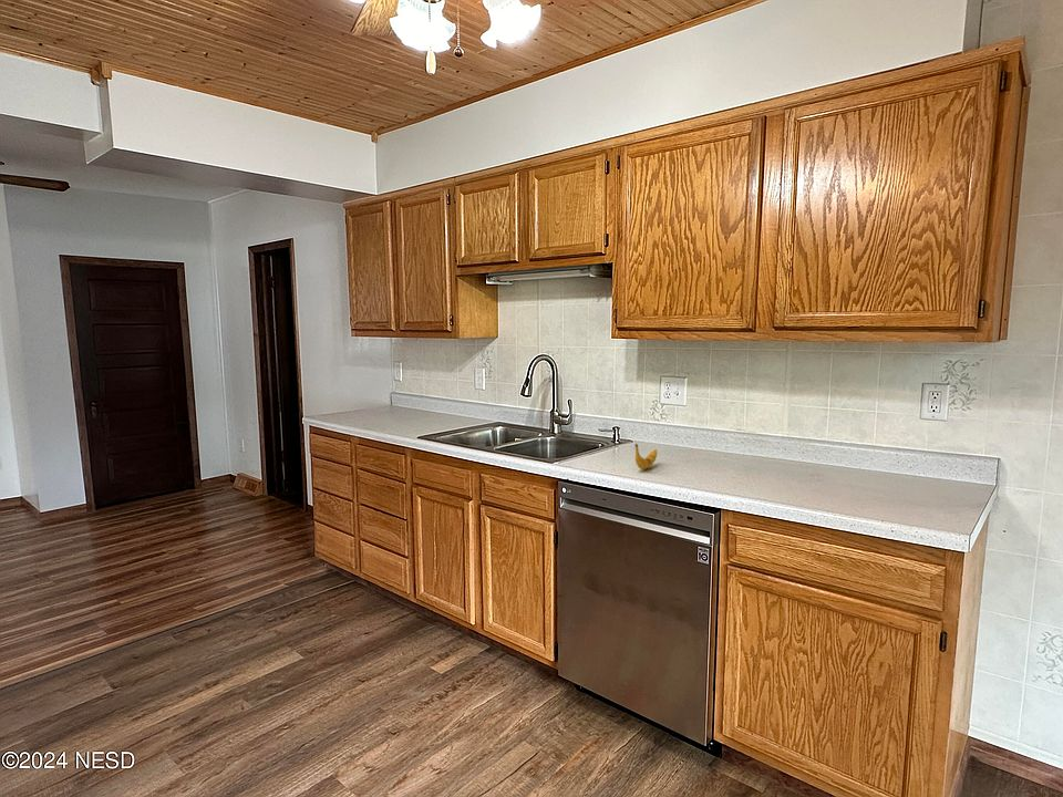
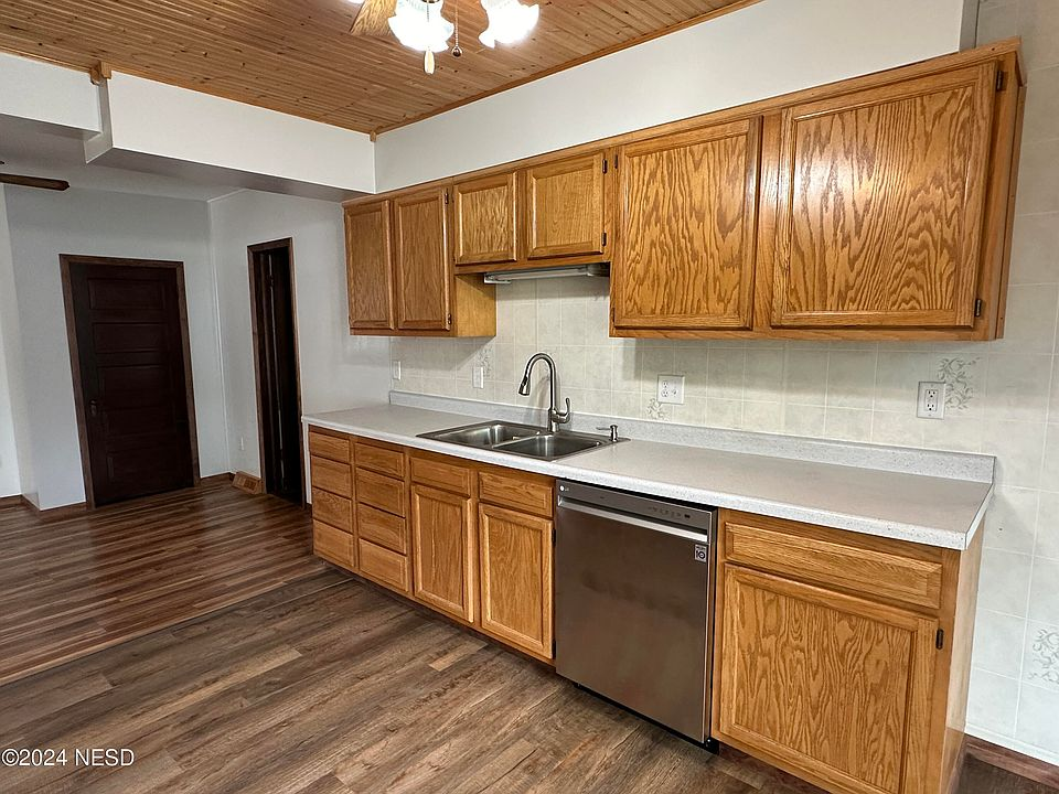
- banana [634,443,658,470]
